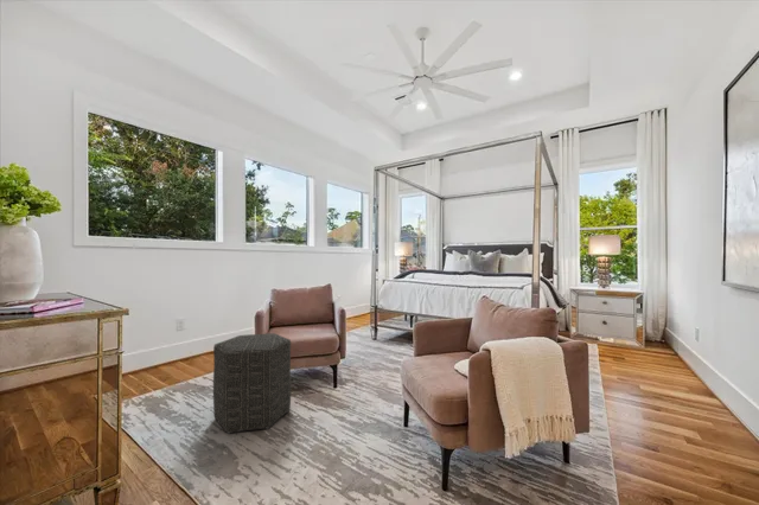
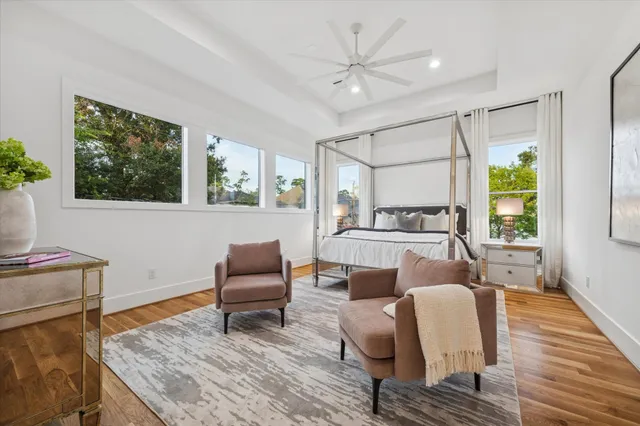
- ottoman [212,332,292,435]
